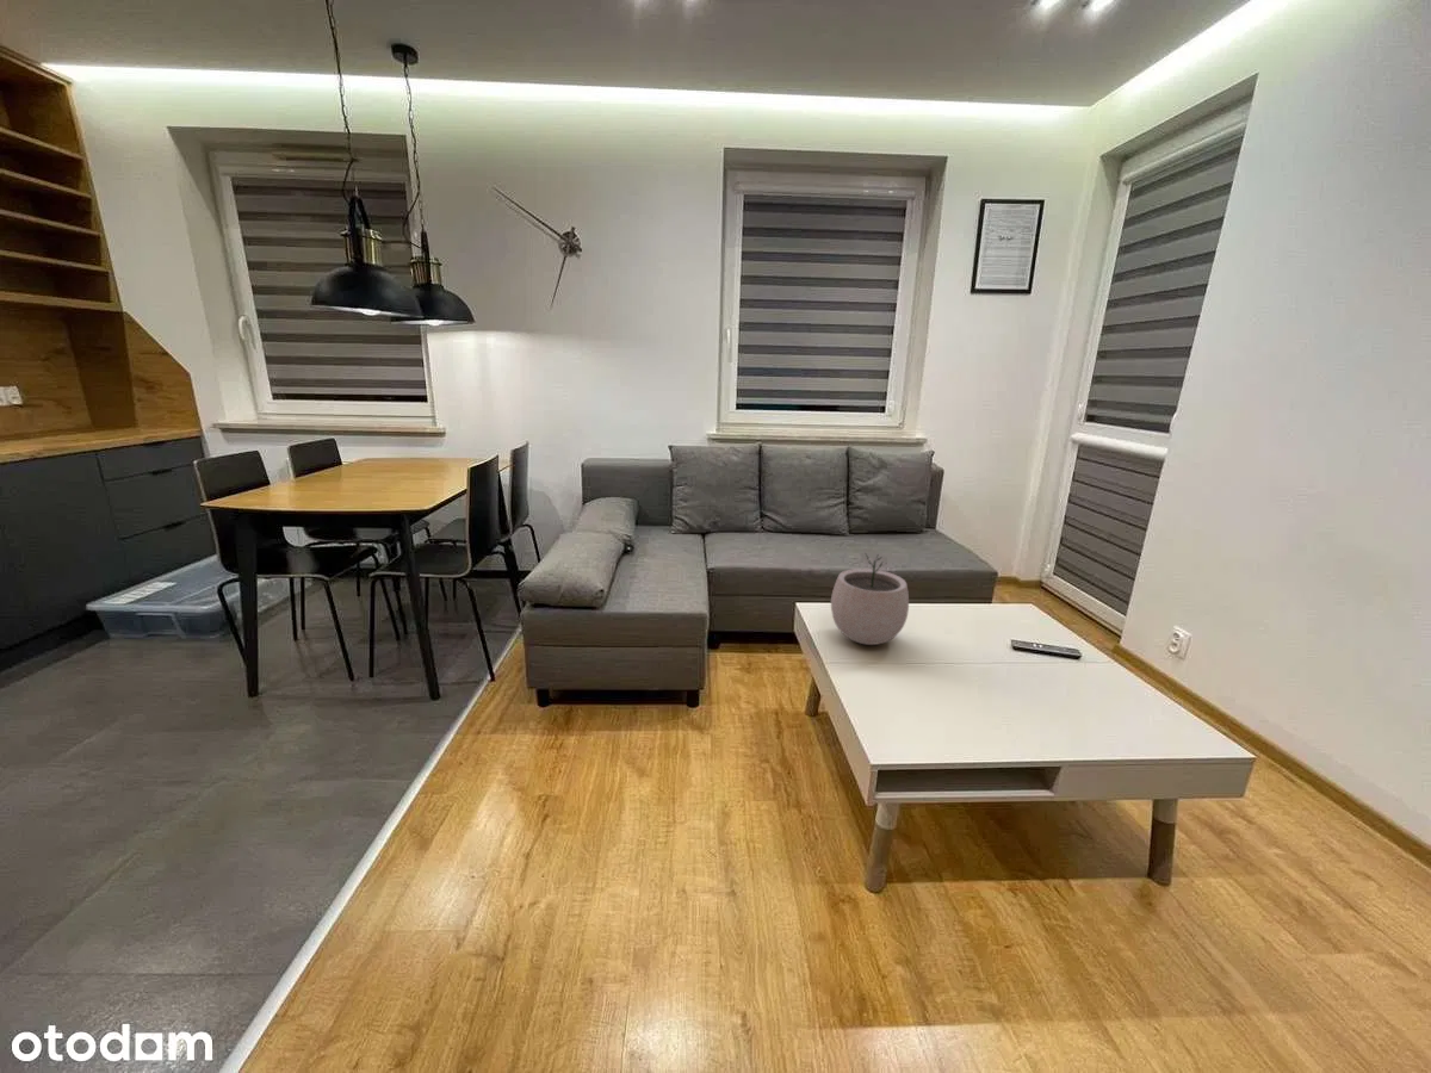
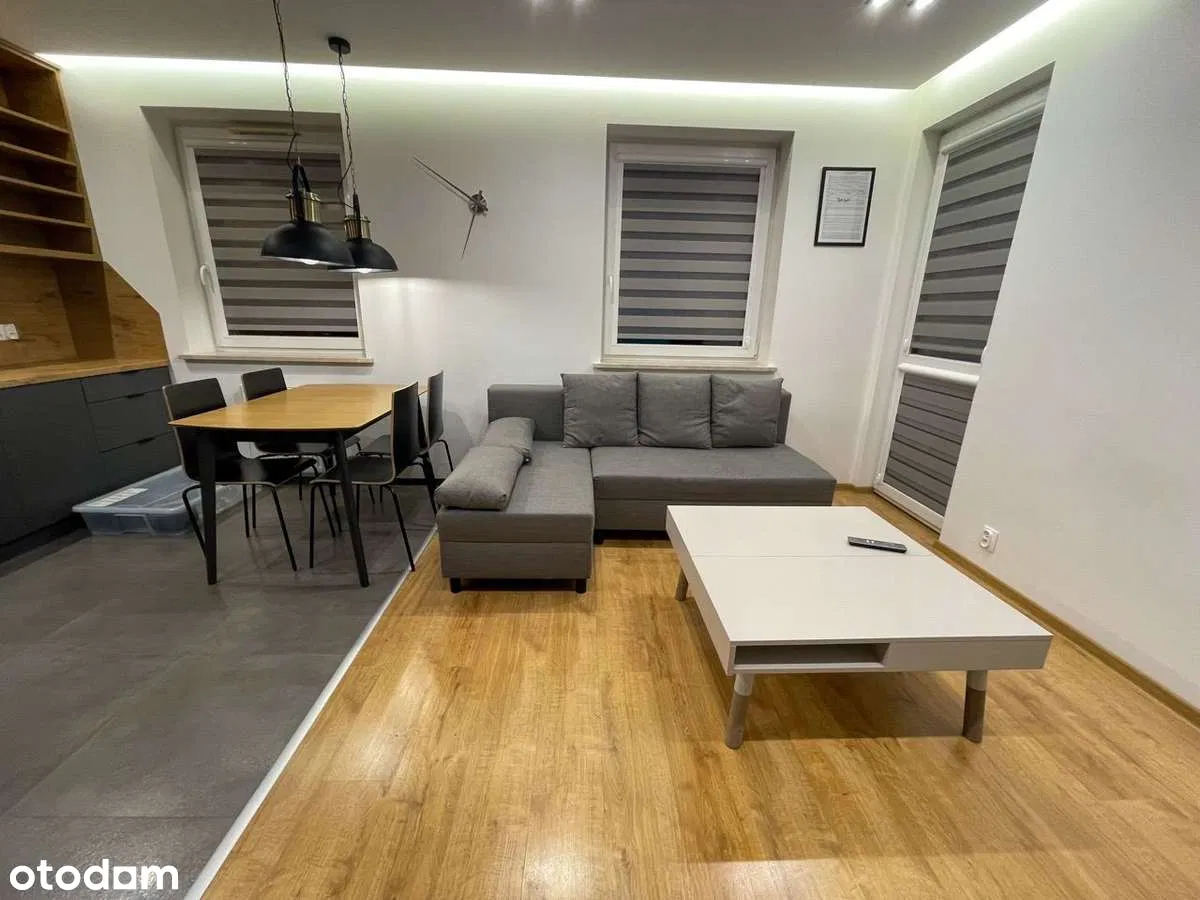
- plant pot [830,553,910,646]
